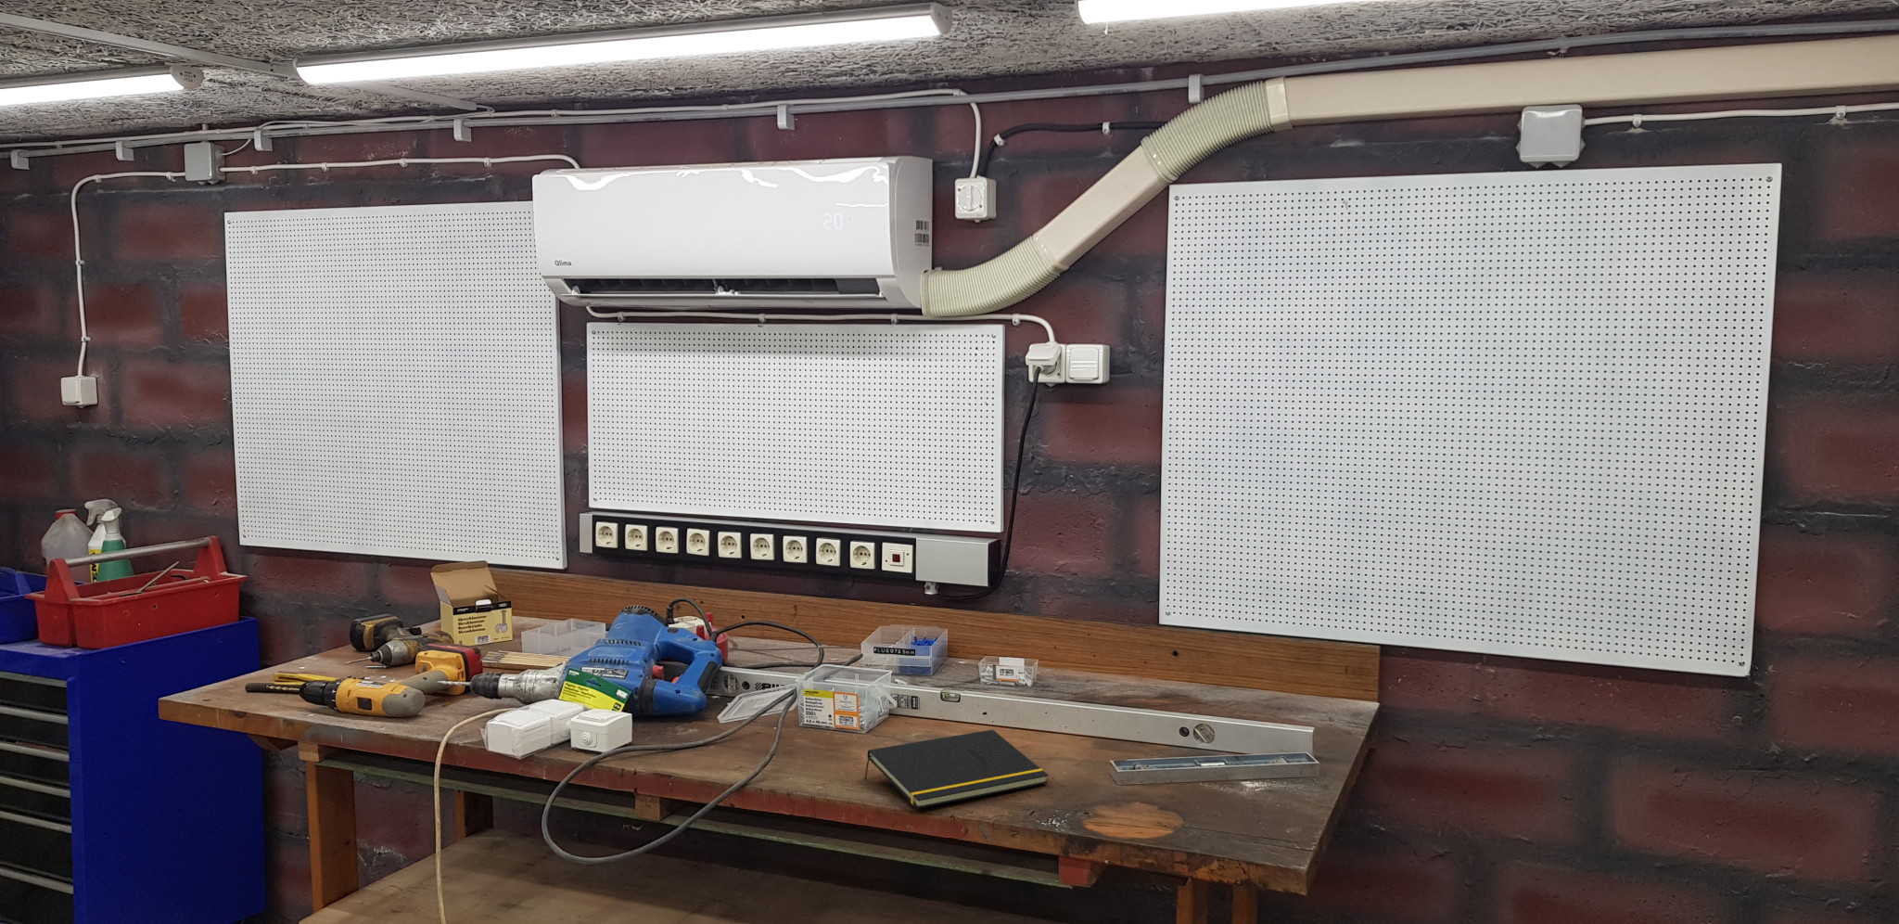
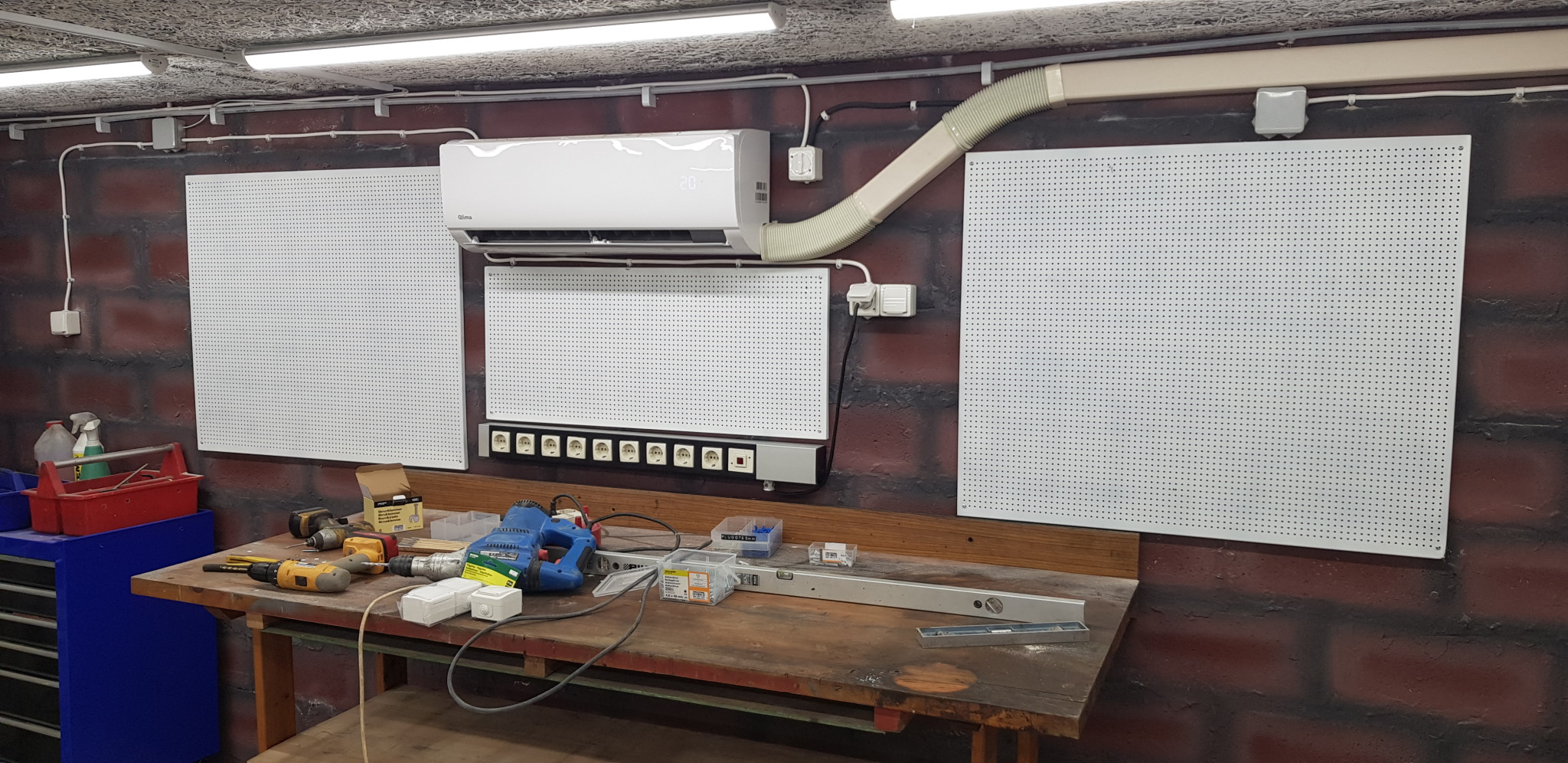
- notepad [864,729,1050,810]
